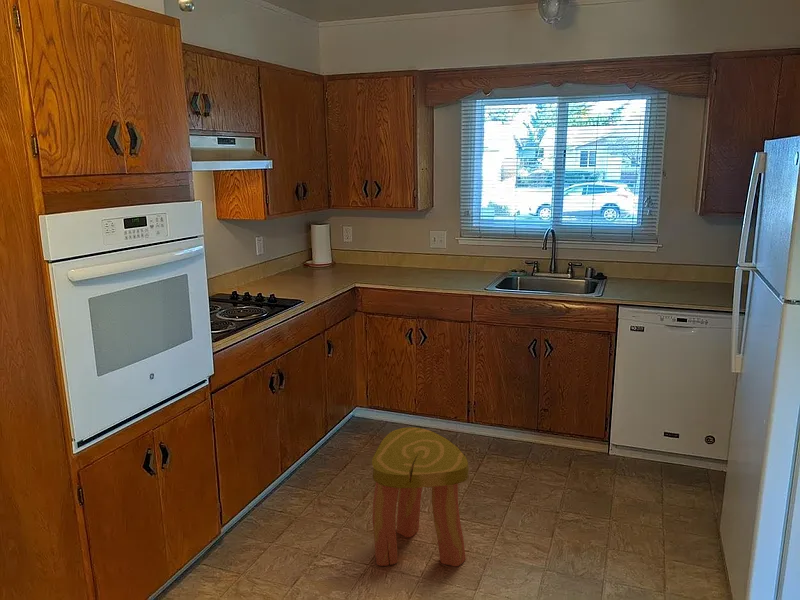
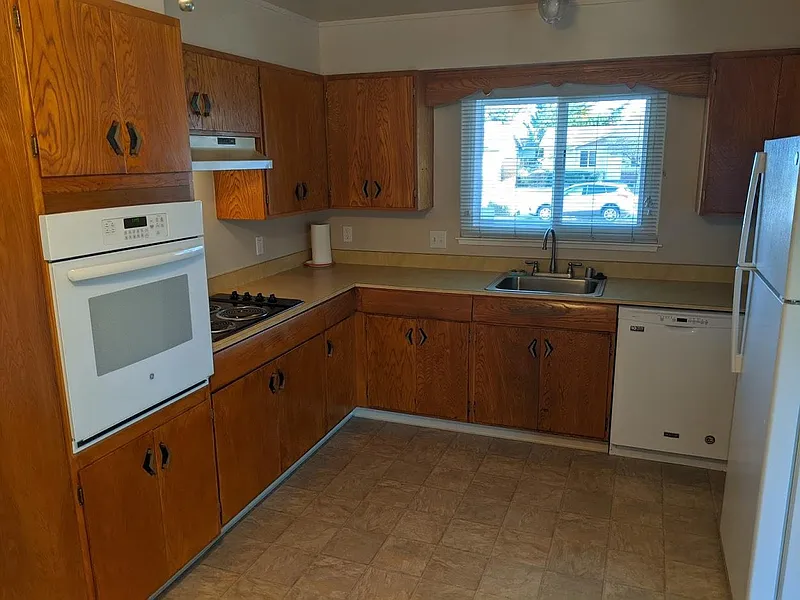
- stool [371,426,470,567]
